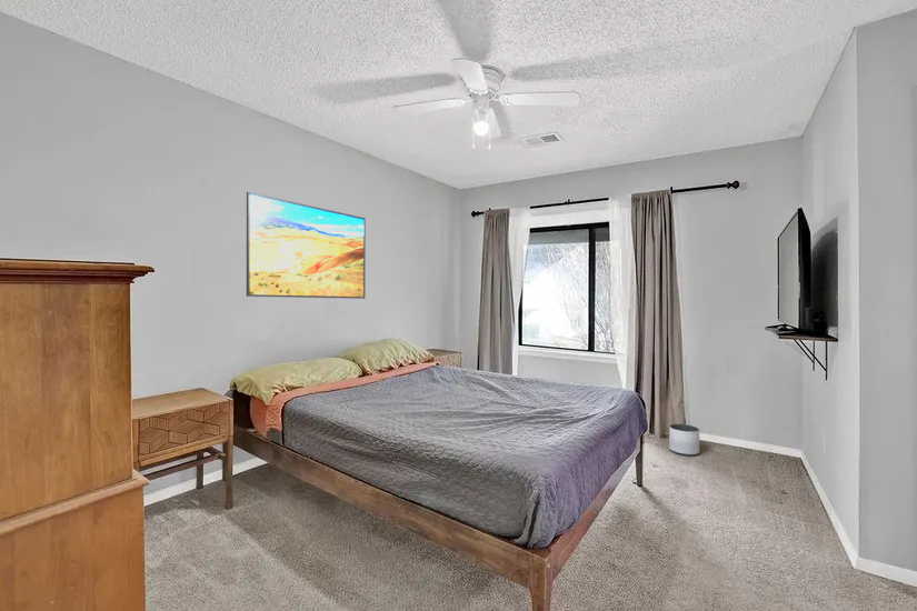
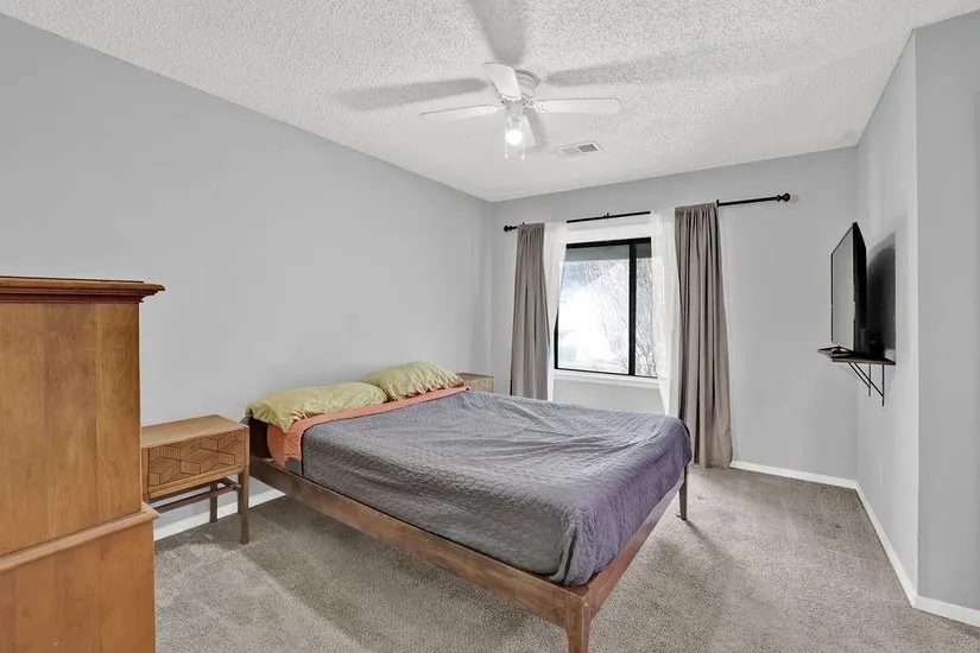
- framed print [246,191,367,300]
- planter [668,423,700,457]
